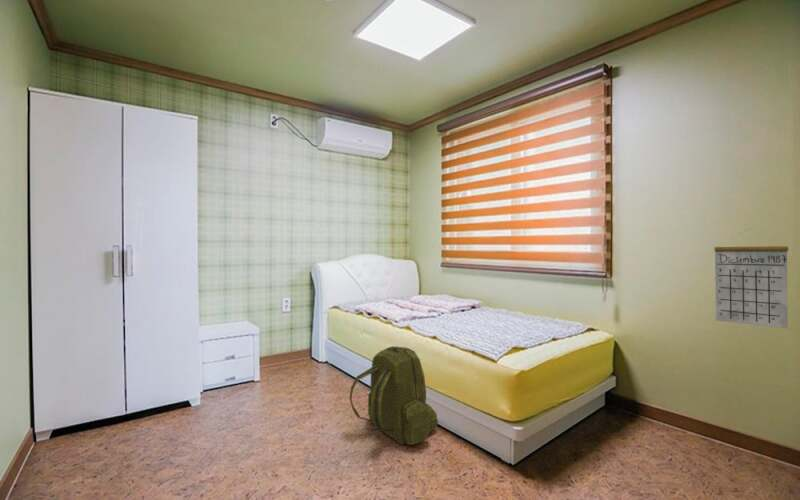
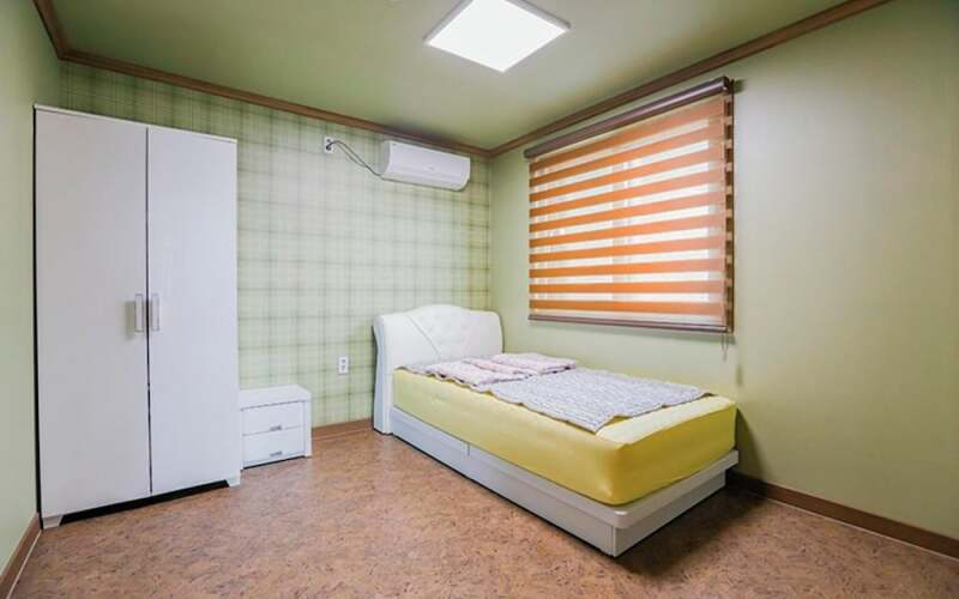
- backpack [349,345,439,446]
- calendar [713,227,789,330]
